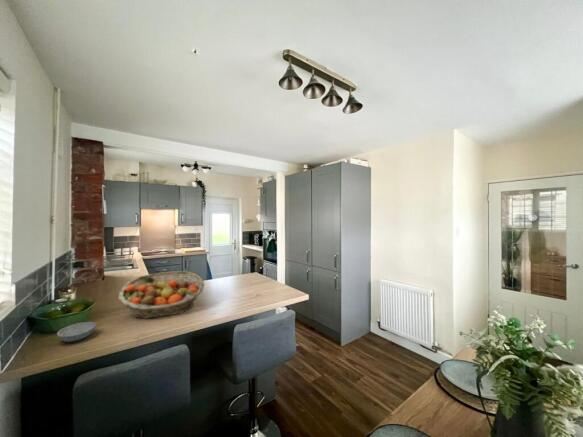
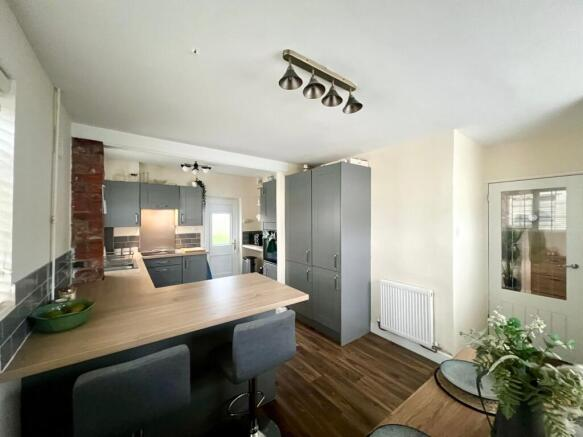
- bowl [56,321,97,343]
- fruit basket [118,270,205,320]
